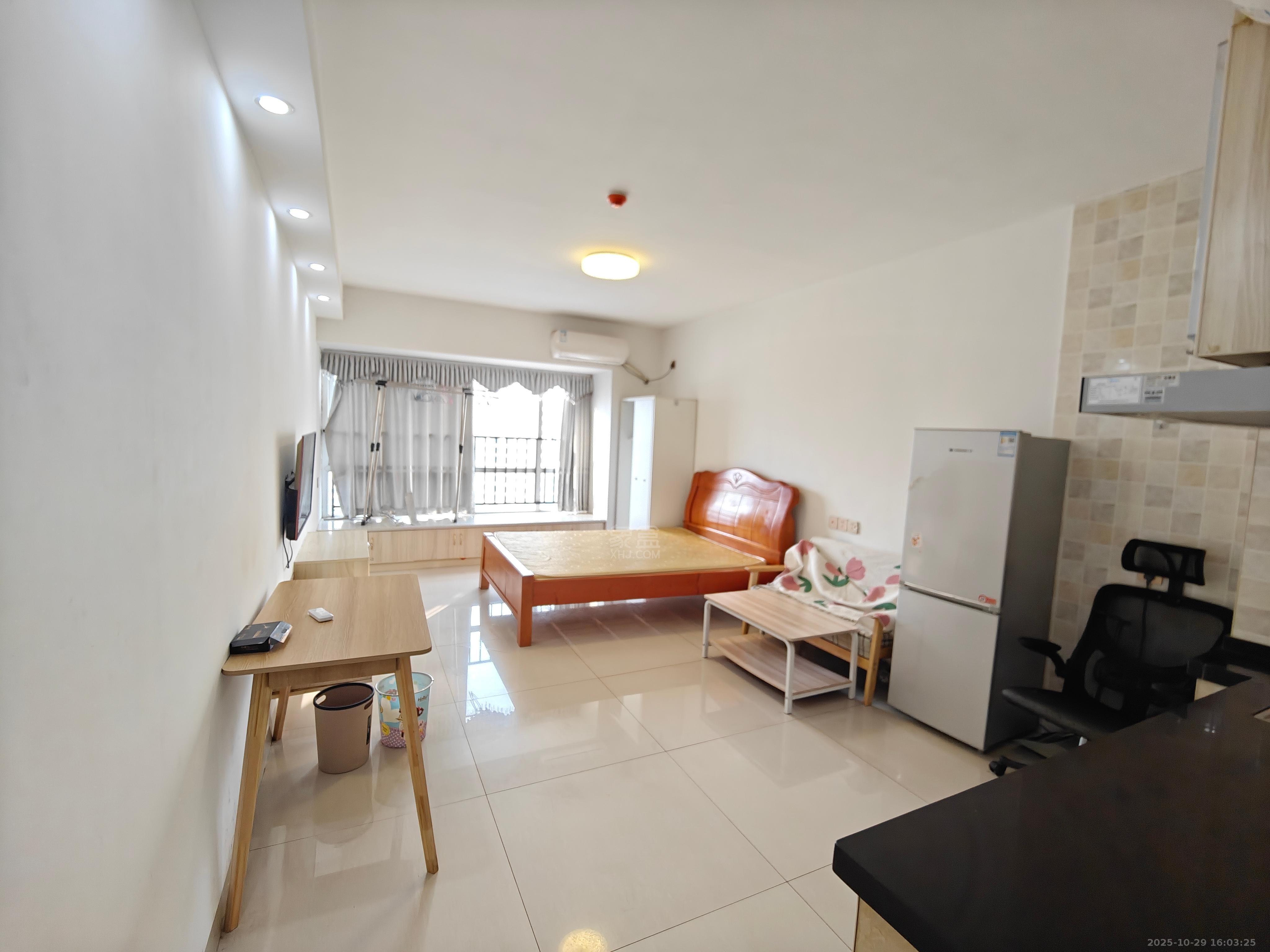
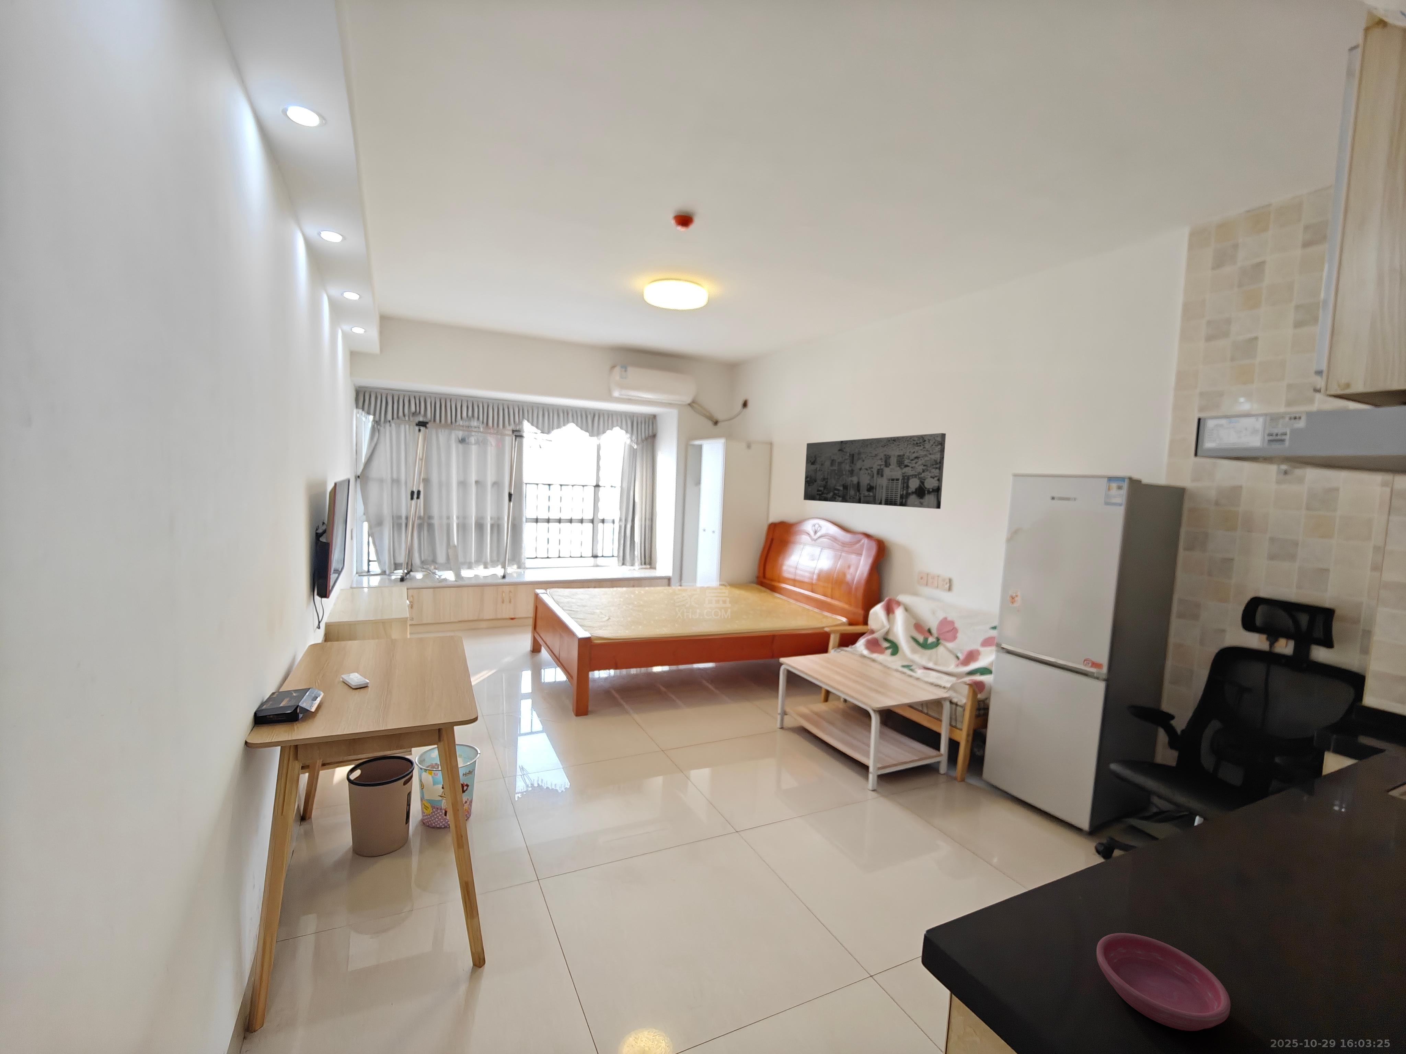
+ wall art [804,433,947,509]
+ saucer [1096,933,1231,1032]
